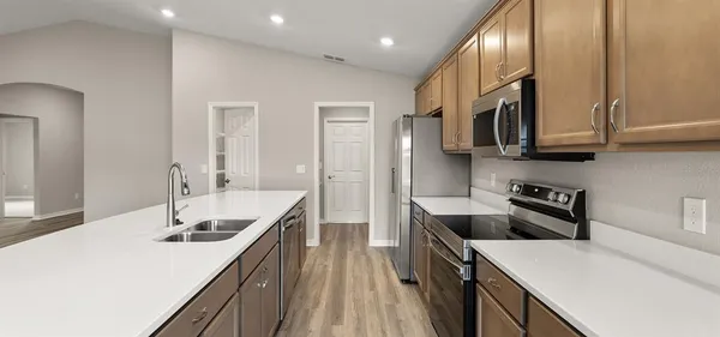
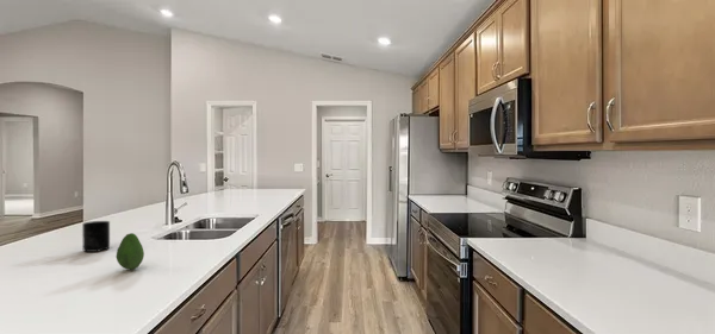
+ mug [81,220,111,253]
+ fruit [116,232,145,271]
